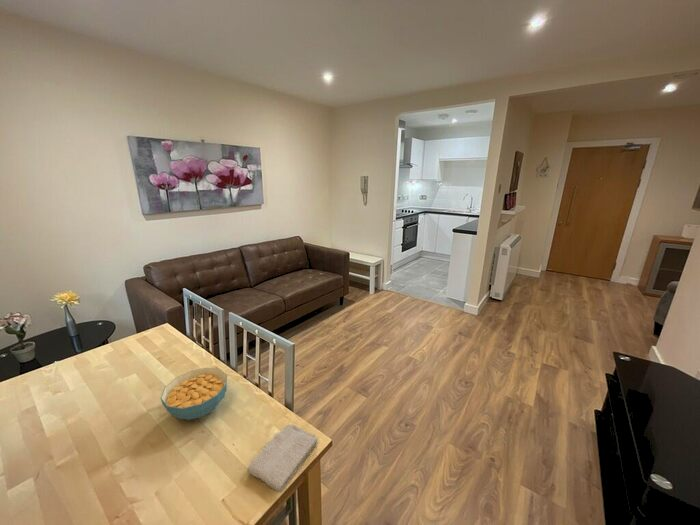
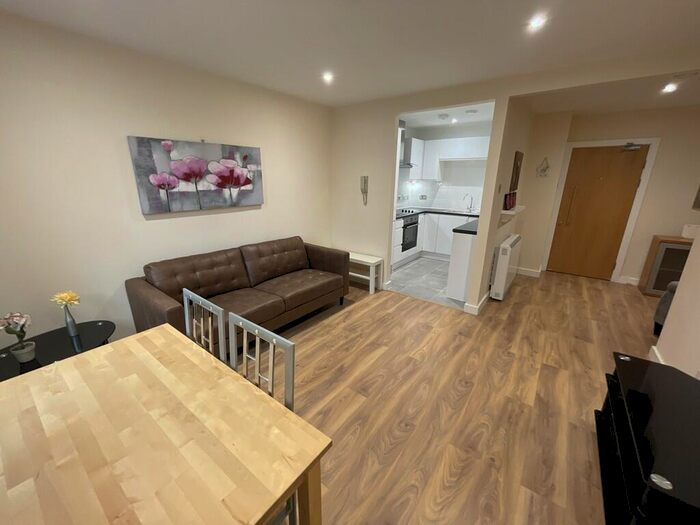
- cereal bowl [160,367,228,421]
- washcloth [246,423,318,493]
